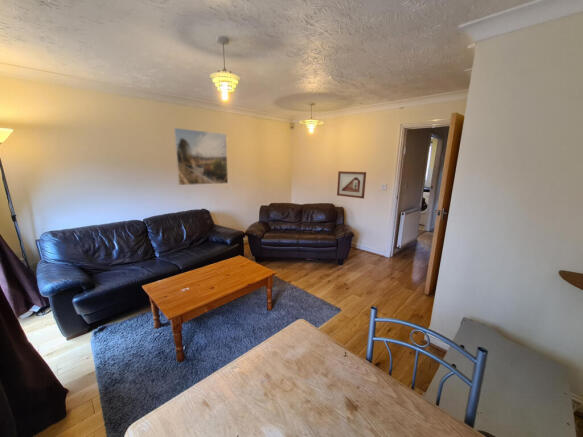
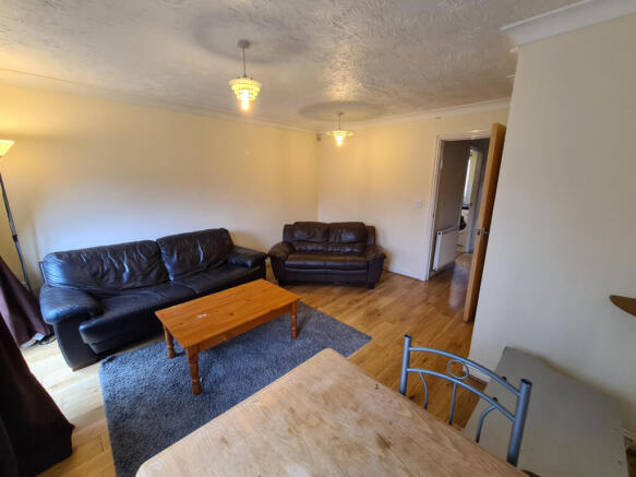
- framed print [173,127,229,186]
- picture frame [336,170,367,200]
